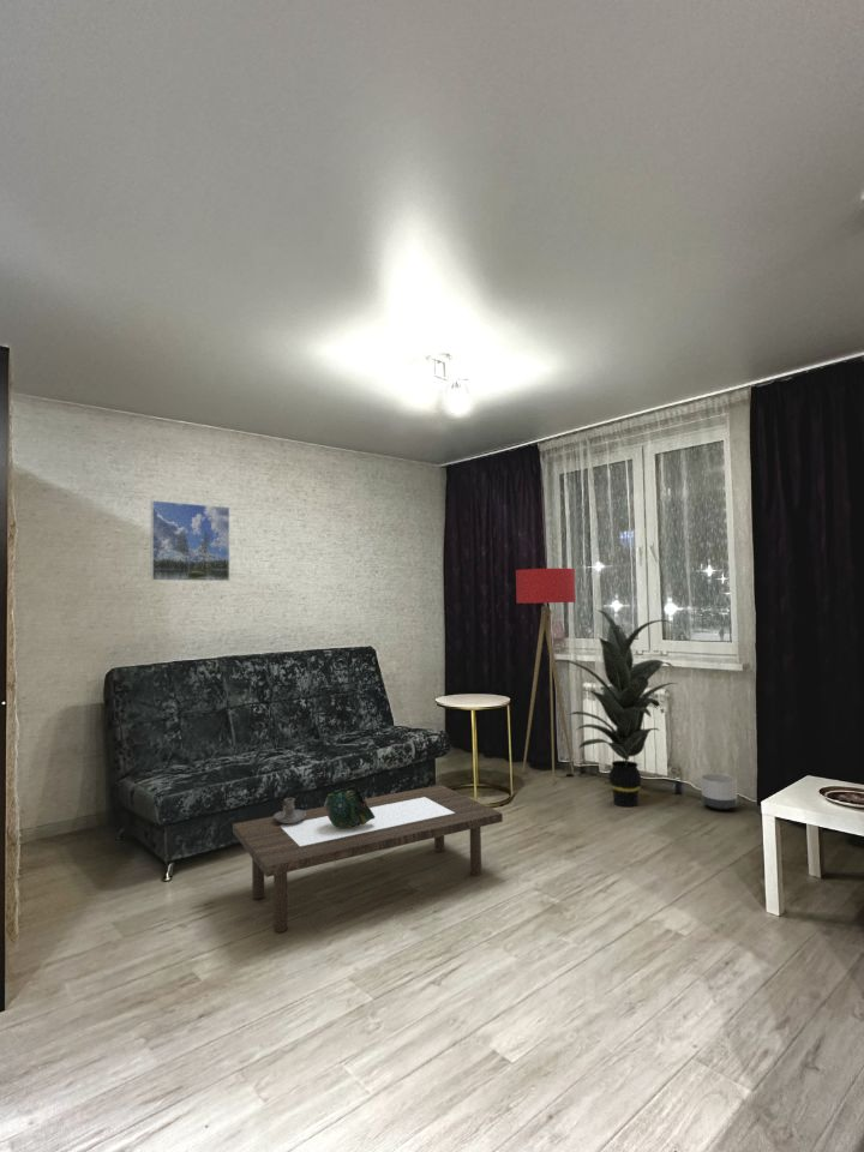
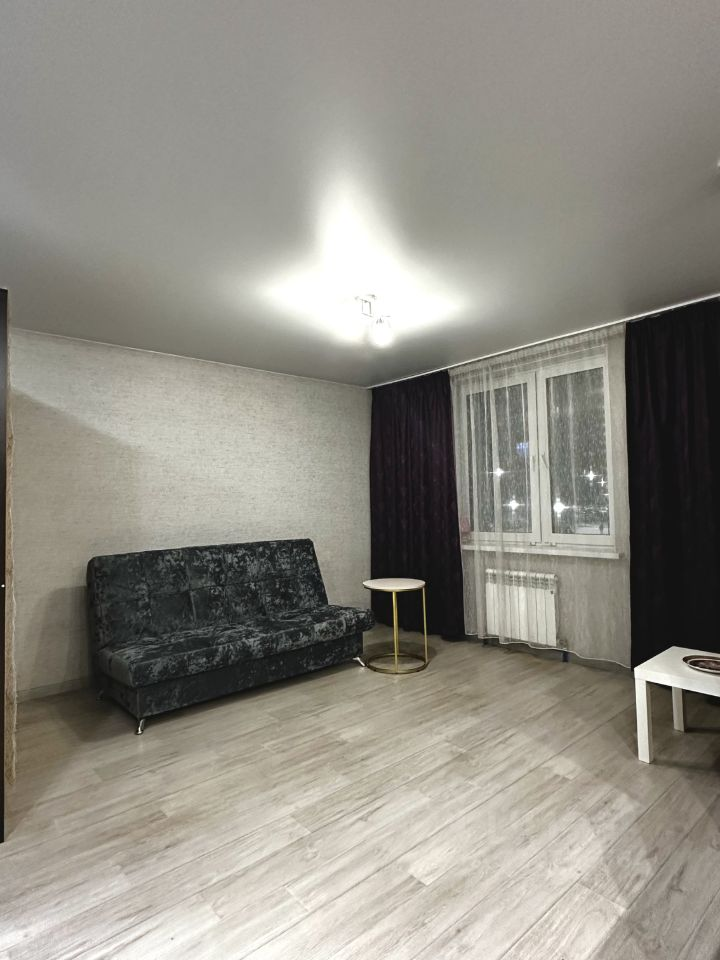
- floor lamp [515,568,576,786]
- planter [700,773,738,811]
- coffee table [232,784,504,934]
- decorative bowl [323,785,376,828]
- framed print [150,499,230,582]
- indoor plant [552,608,677,808]
- candle holder [272,797,306,823]
